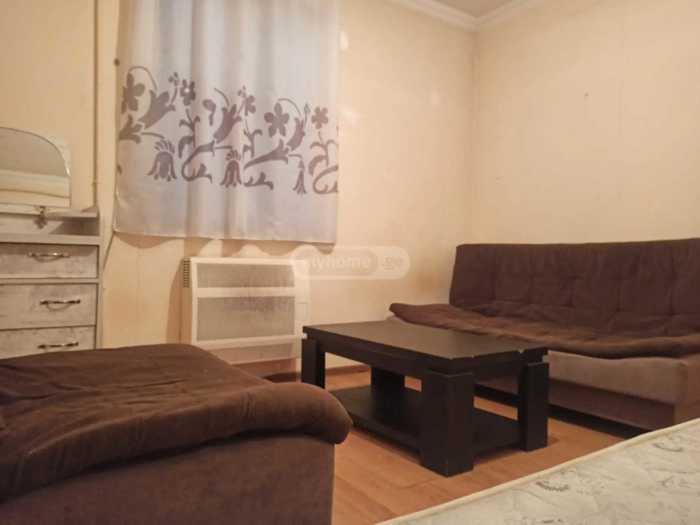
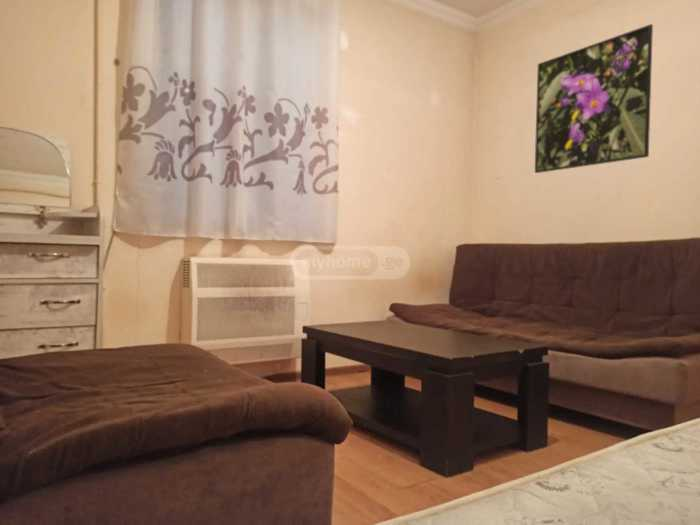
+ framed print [534,23,654,174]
